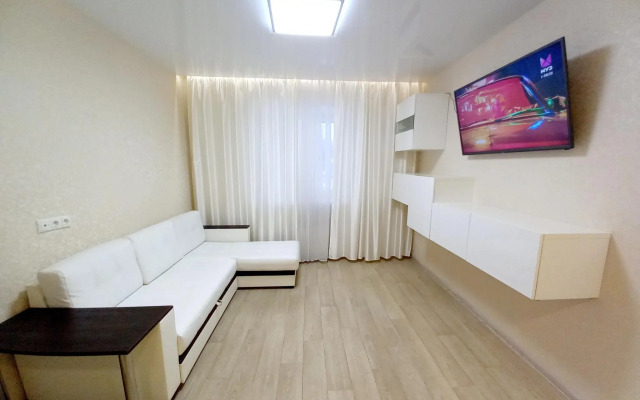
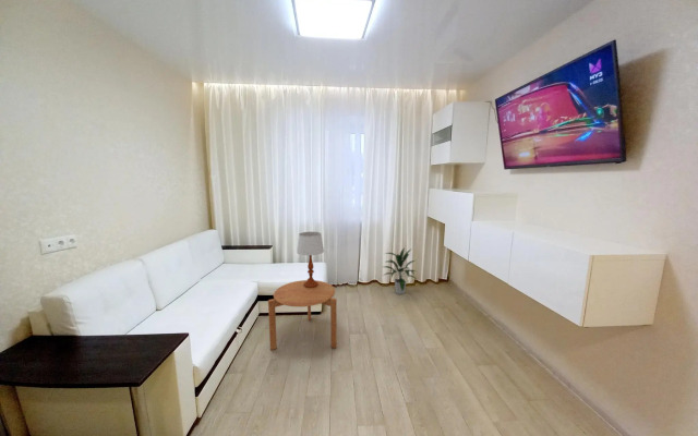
+ table lamp [296,231,325,288]
+ side table [267,278,338,351]
+ indoor plant [382,246,418,295]
